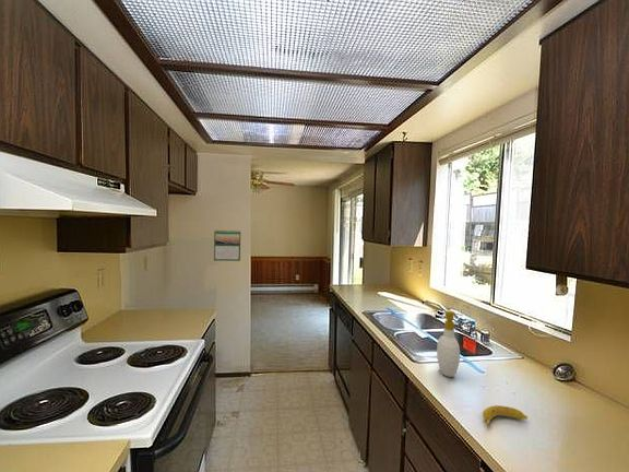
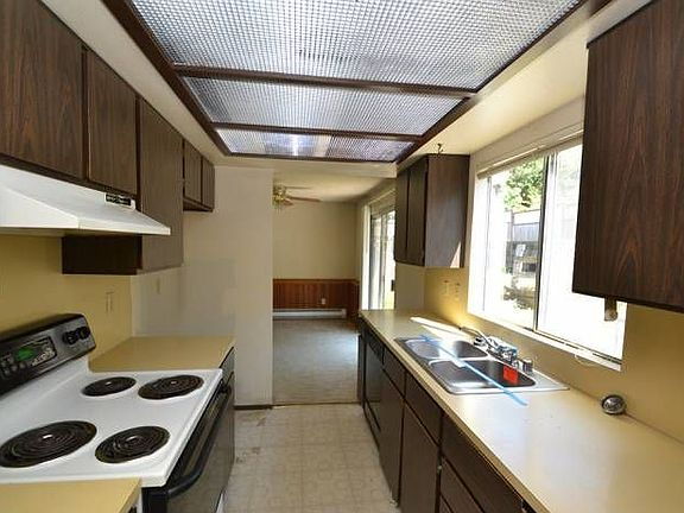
- calendar [213,229,241,262]
- soap bottle [436,309,463,378]
- banana [482,404,529,426]
